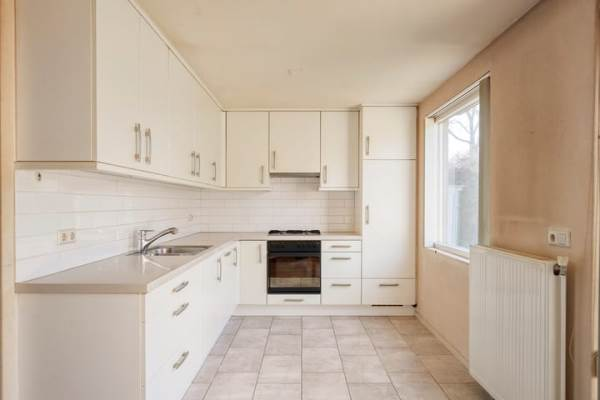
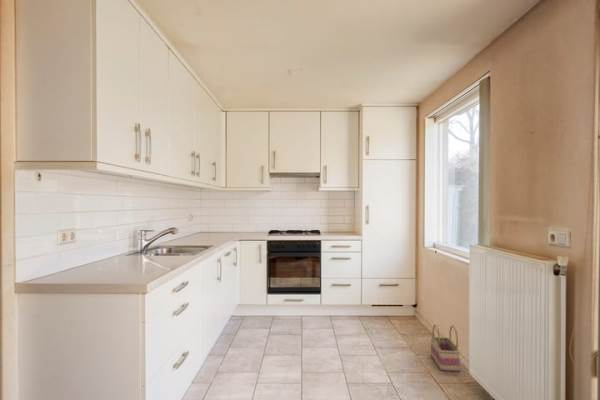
+ basket [429,324,461,373]
